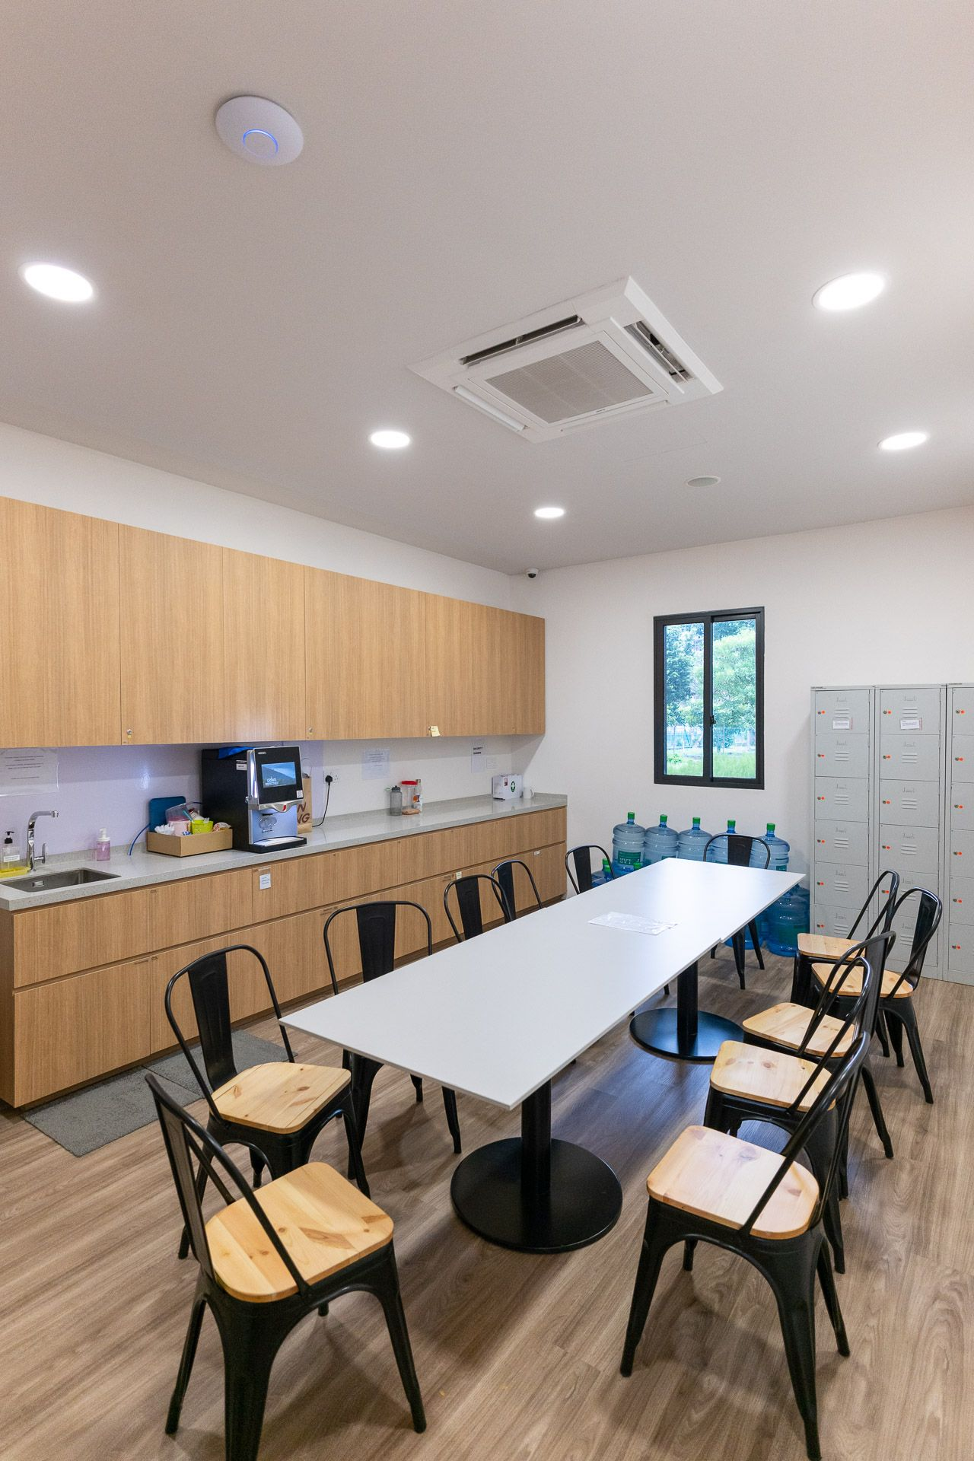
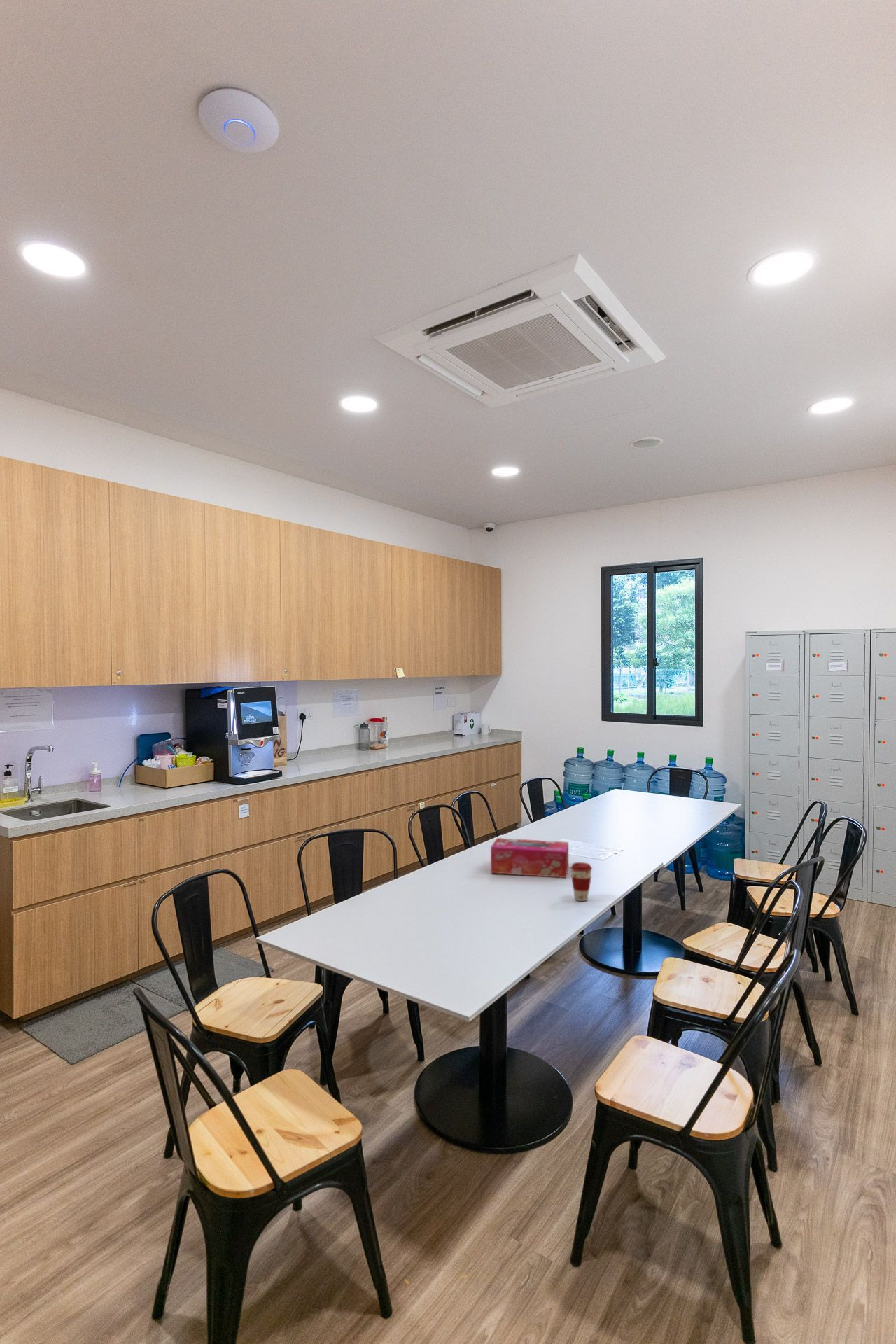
+ coffee cup [570,862,593,902]
+ tissue box [490,837,569,879]
